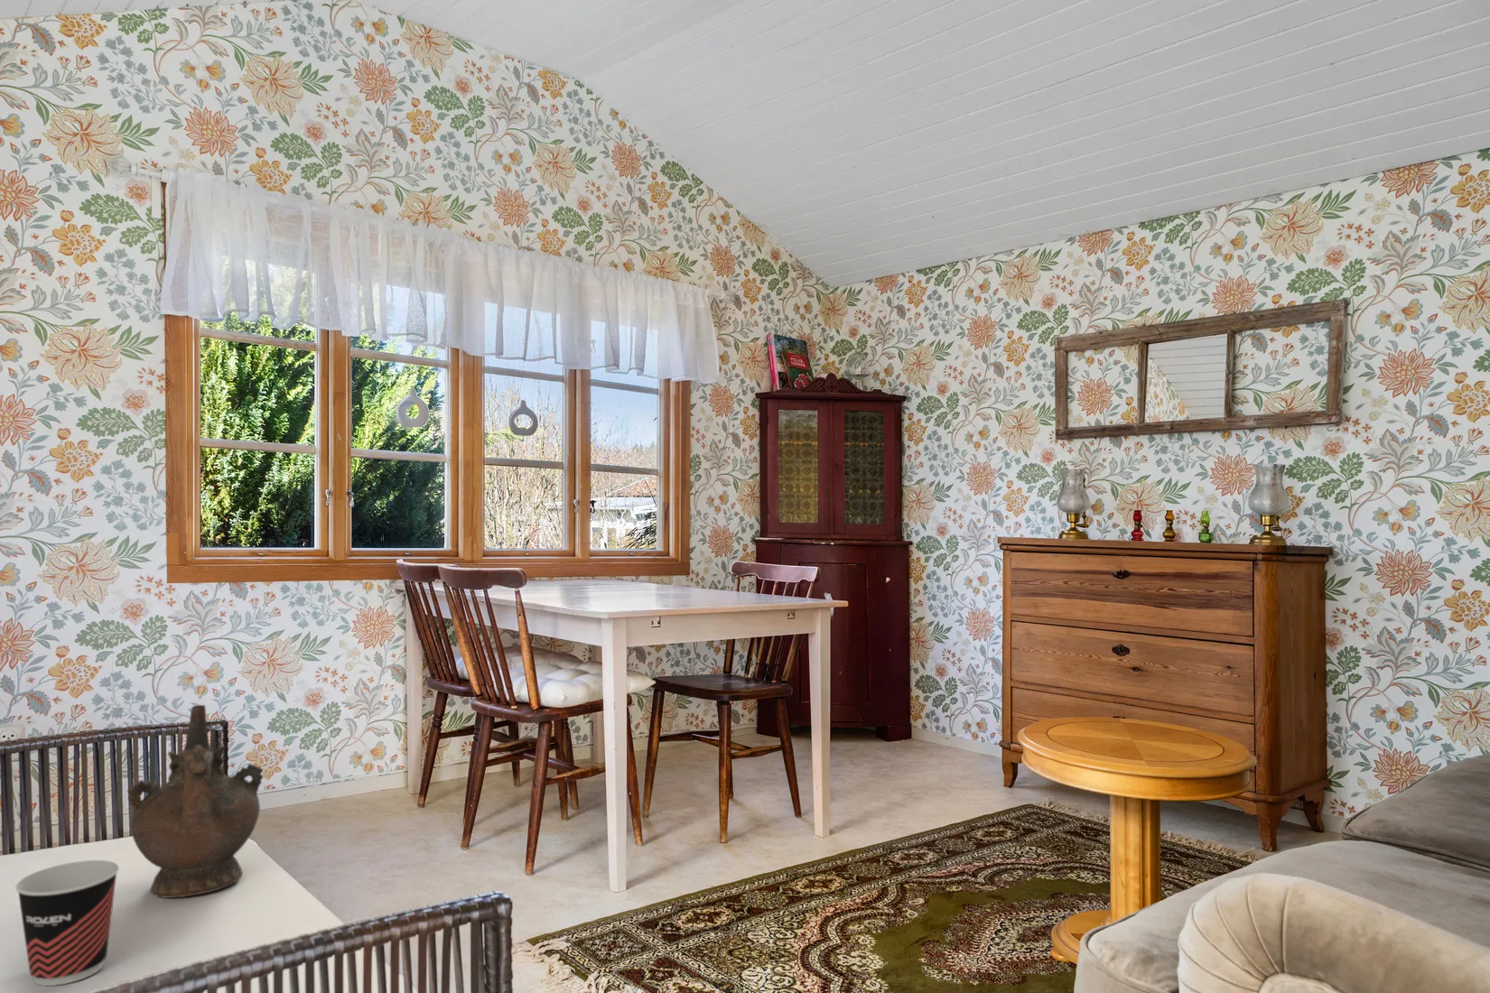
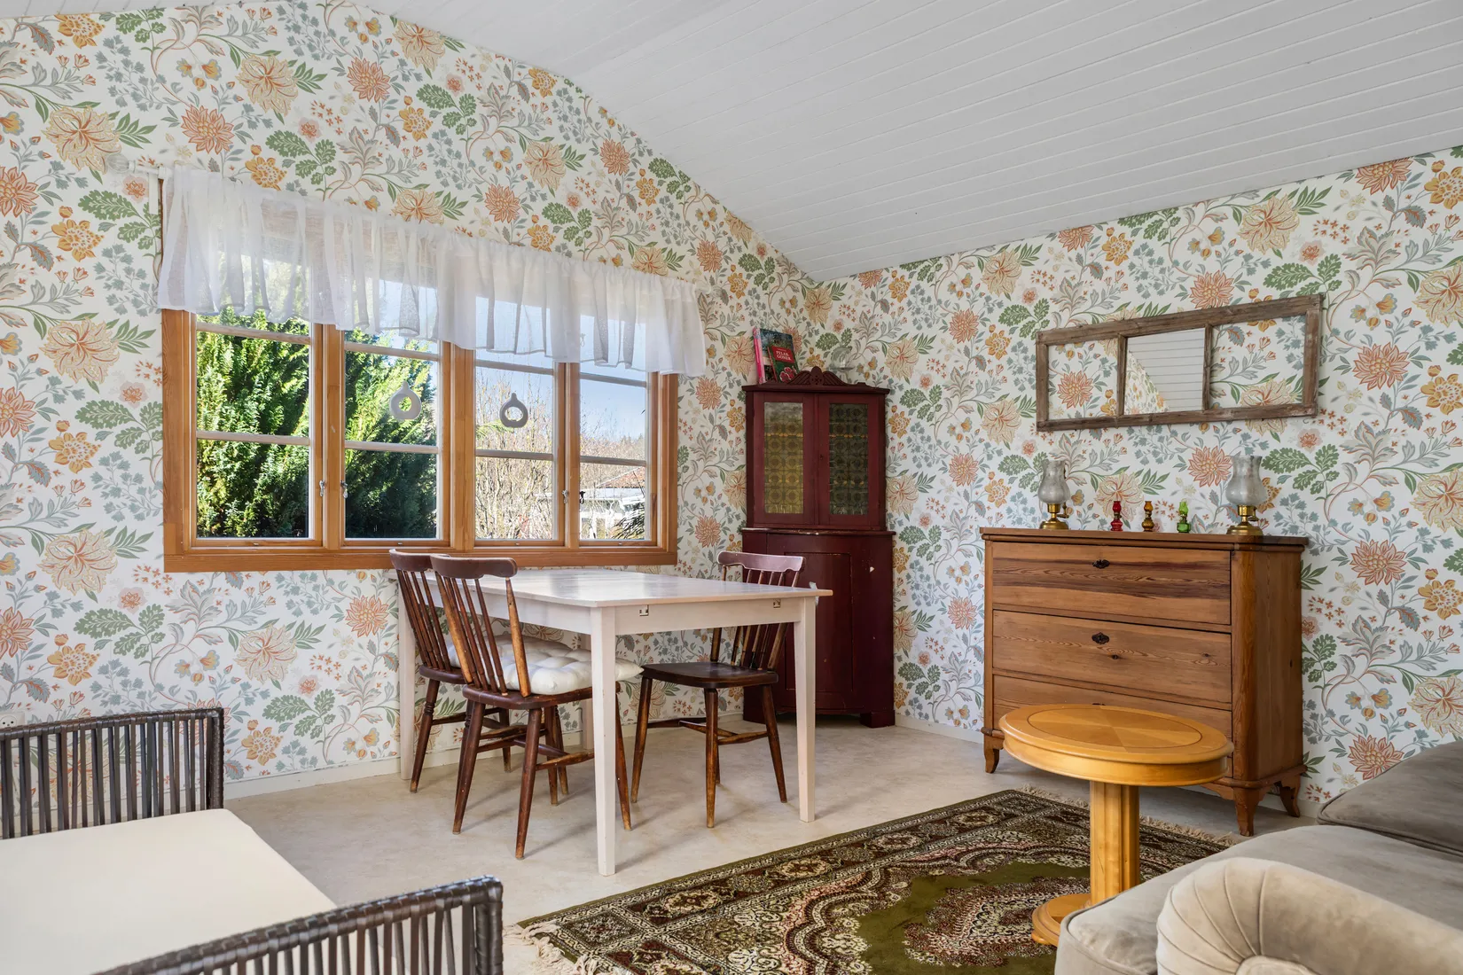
- ceremonial vessel [126,704,264,899]
- cup [14,859,120,986]
